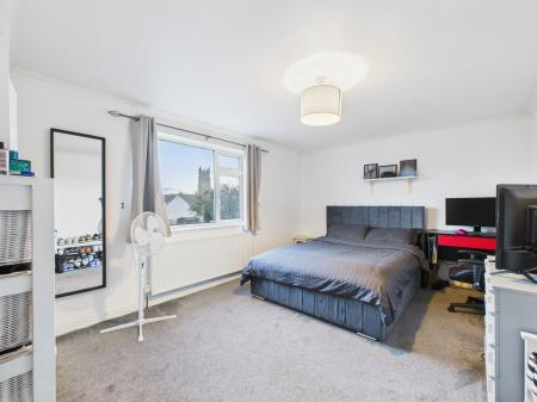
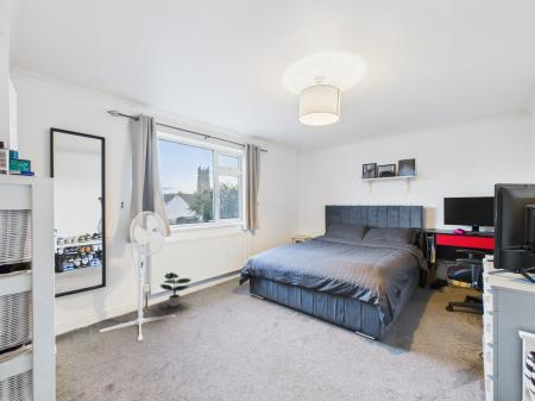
+ potted plant [159,271,193,308]
